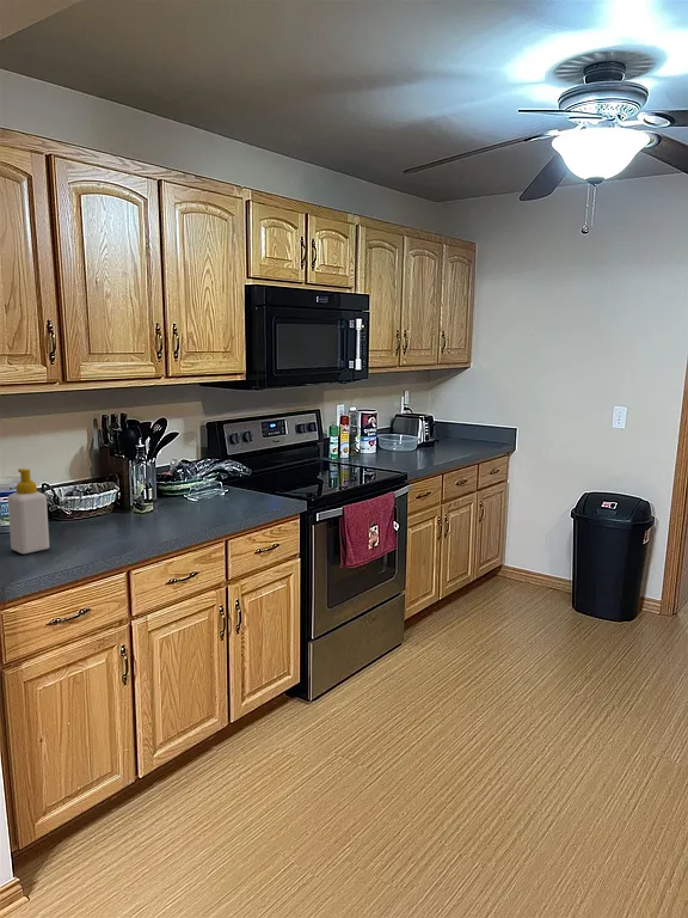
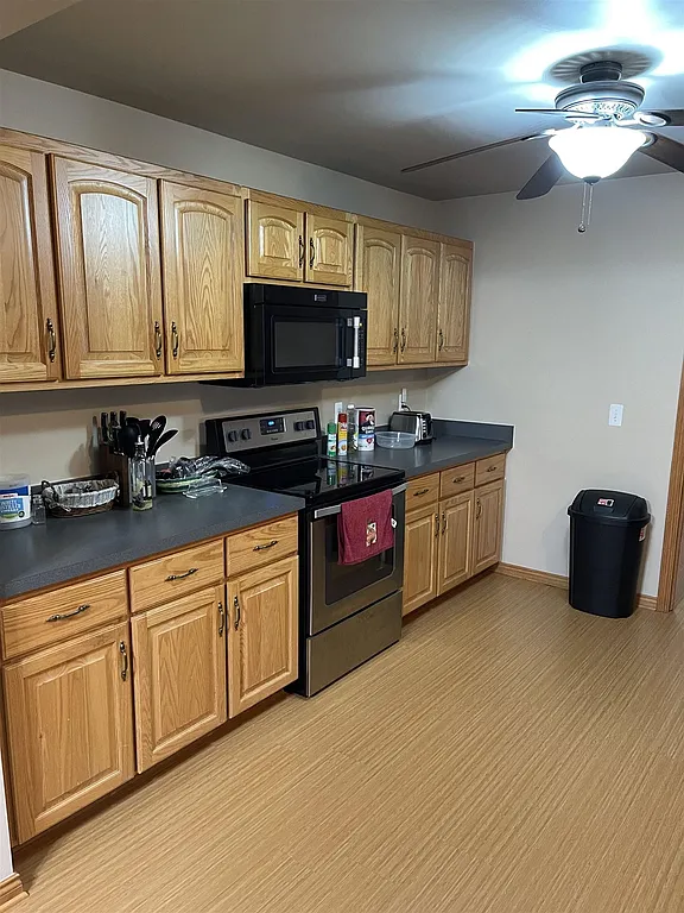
- soap bottle [6,467,50,555]
